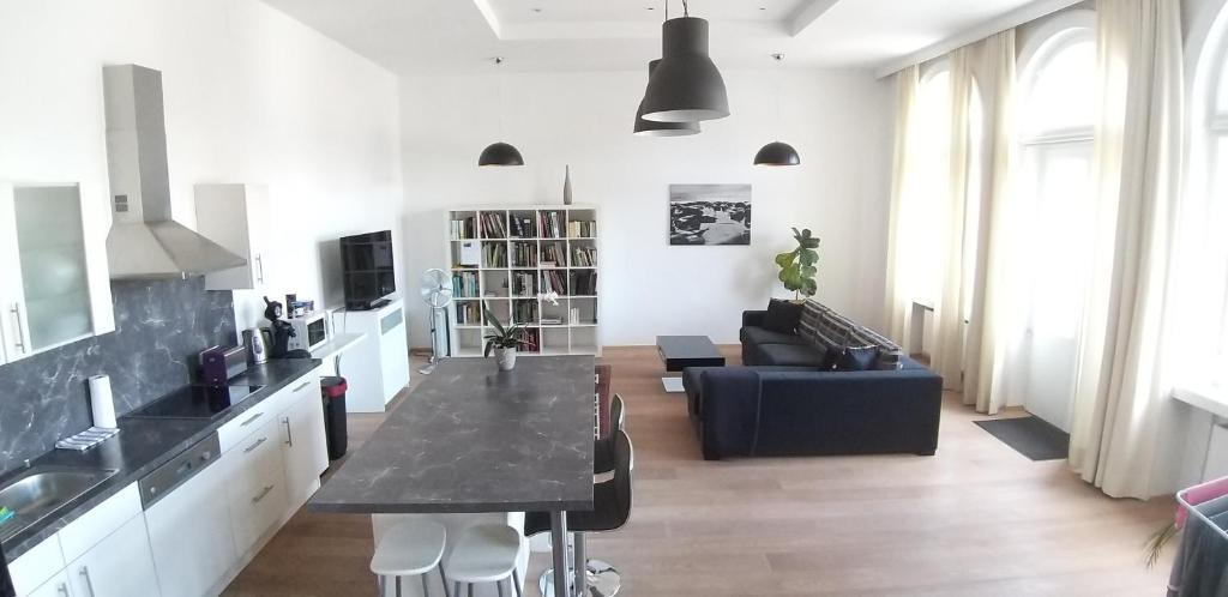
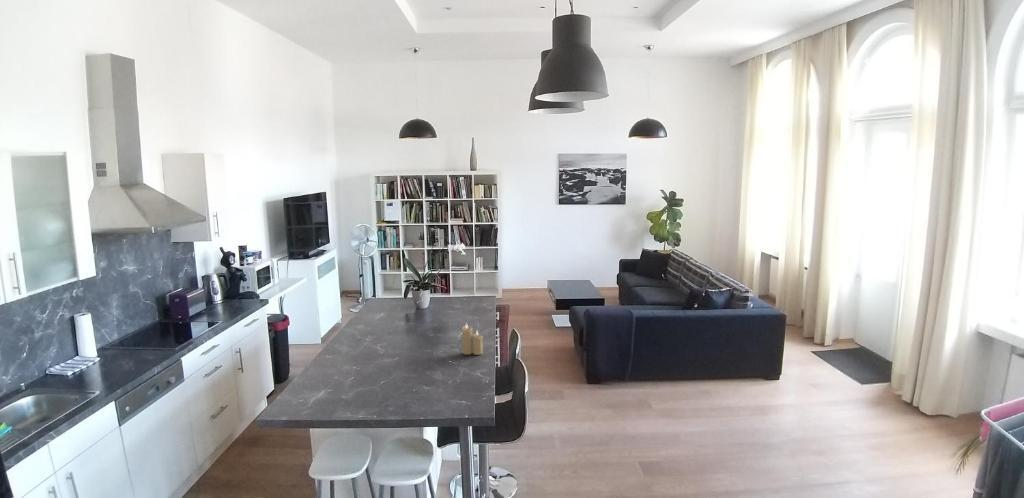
+ candle [461,323,484,356]
